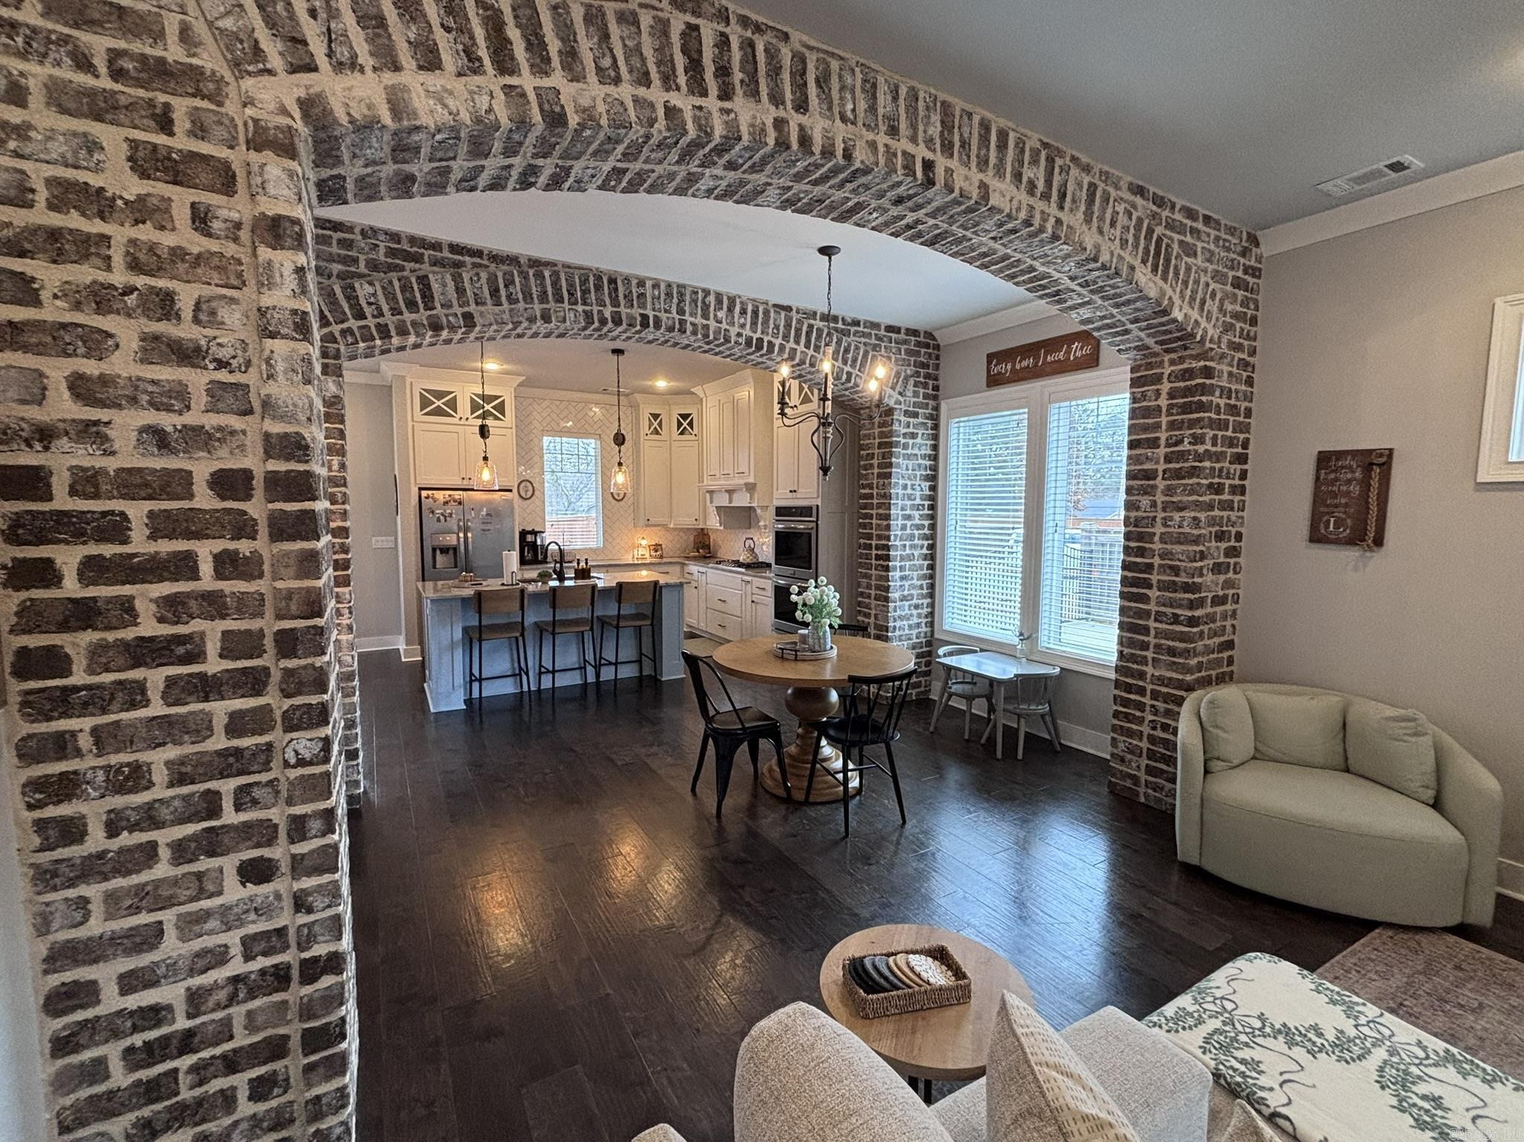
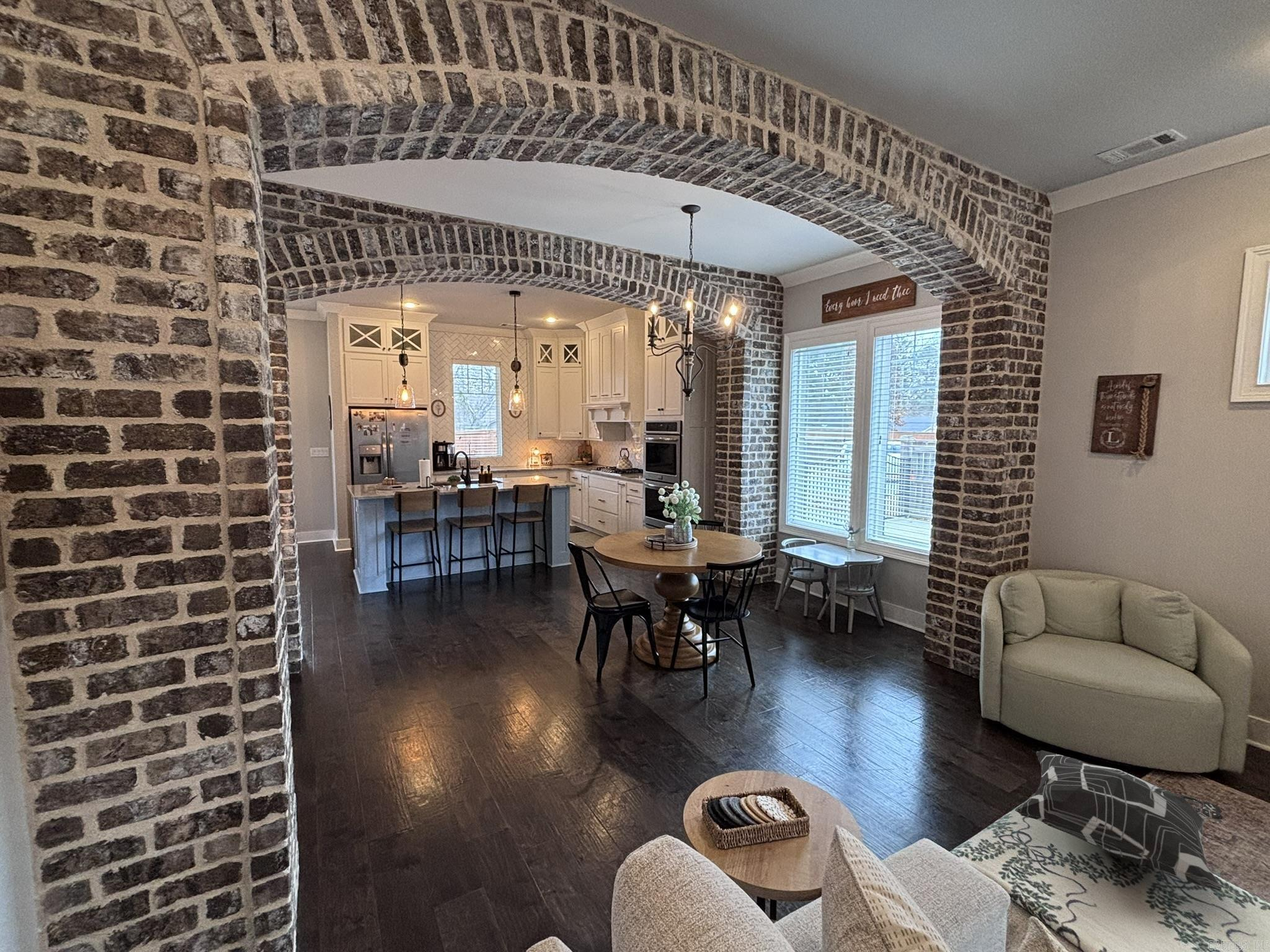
+ decorative pillow [1015,749,1224,891]
